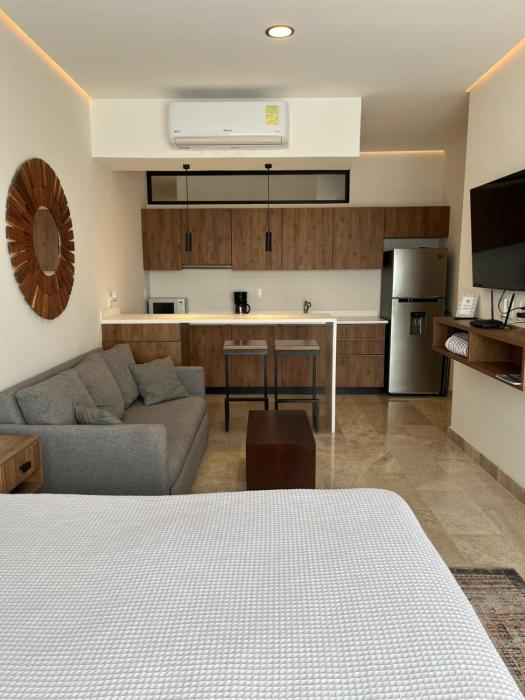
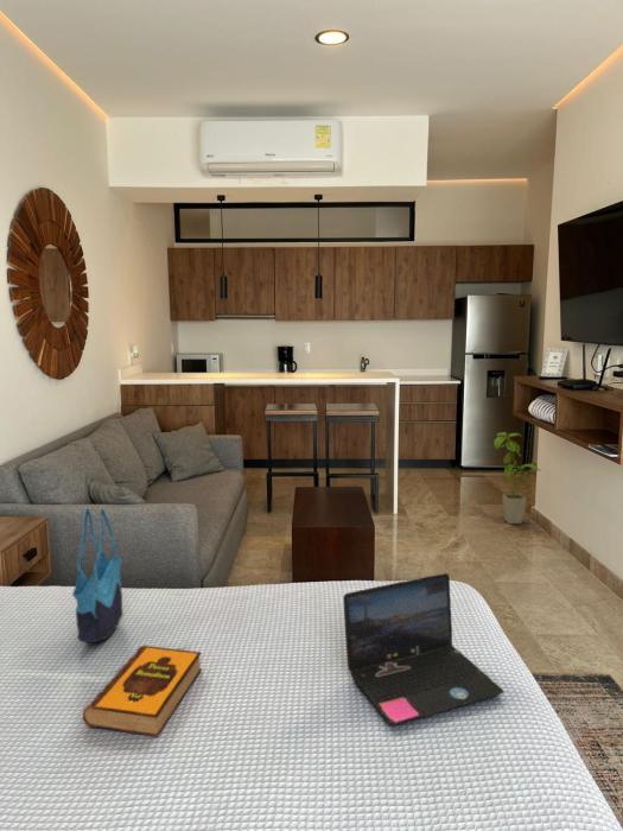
+ house plant [492,431,540,525]
+ tote bag [71,507,125,645]
+ hardback book [82,643,203,737]
+ laptop [342,572,506,727]
